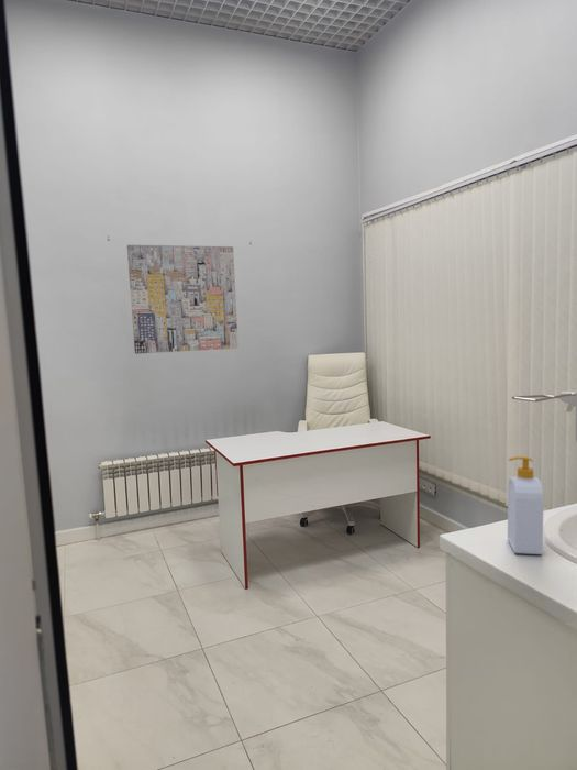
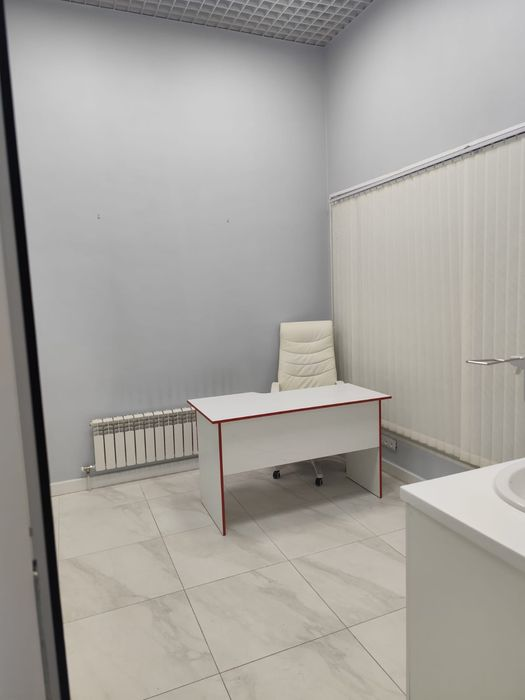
- wall art [126,244,240,354]
- soap bottle [507,455,545,556]
